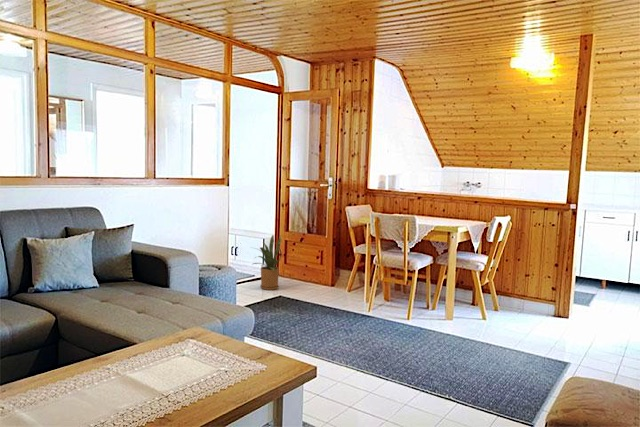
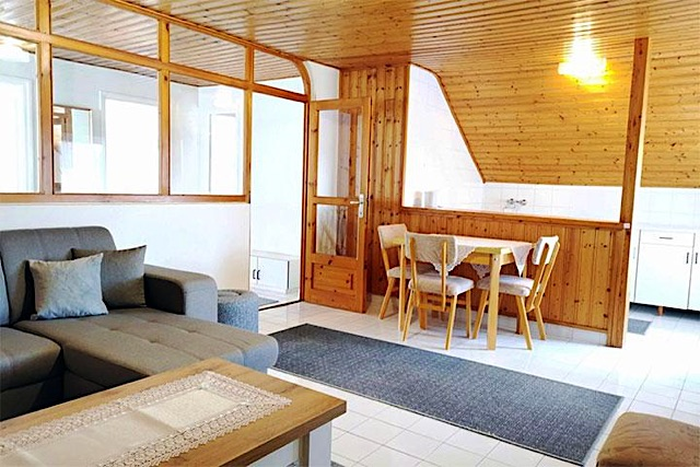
- house plant [249,234,283,291]
